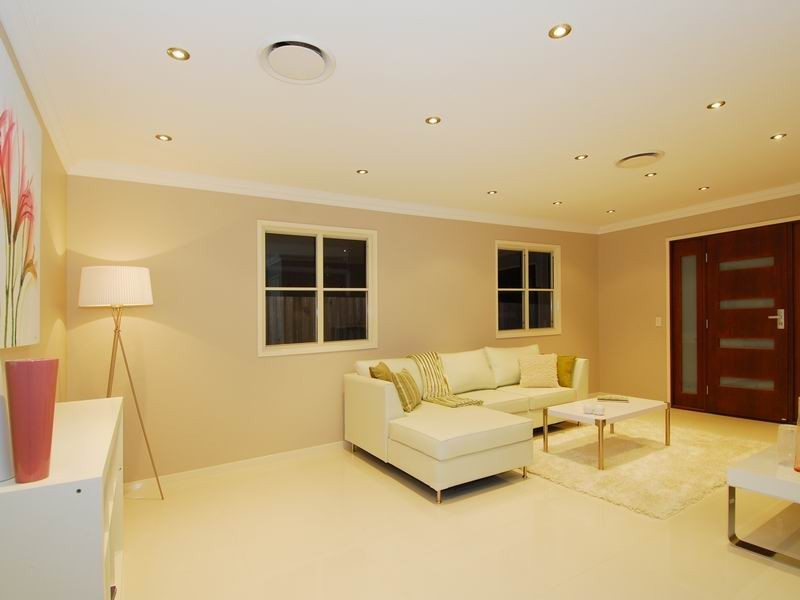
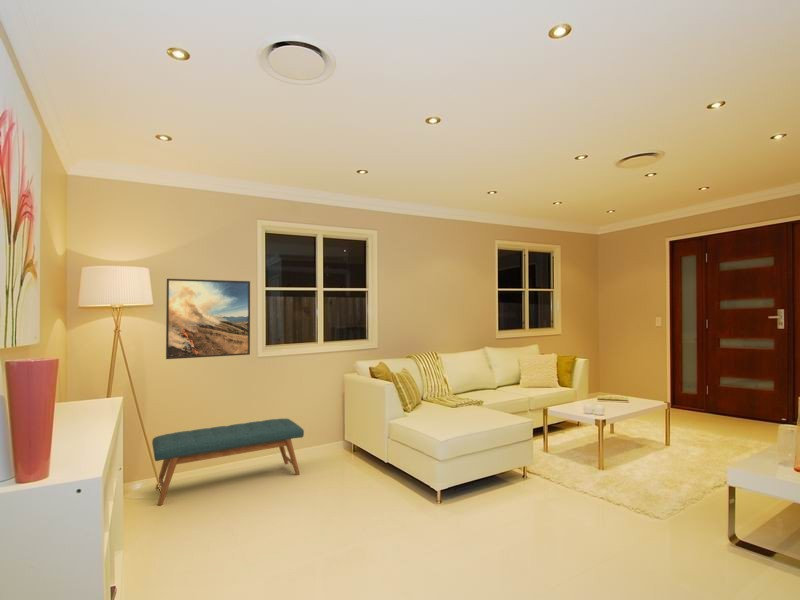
+ bench [151,418,305,506]
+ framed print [165,278,251,360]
